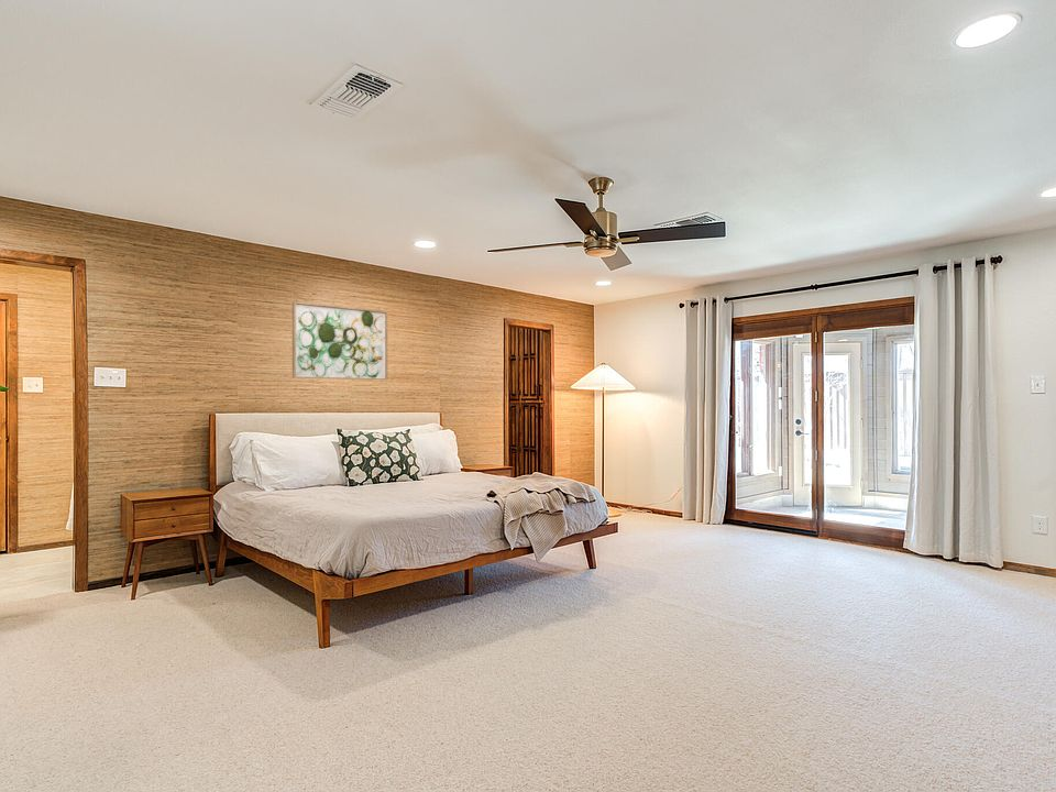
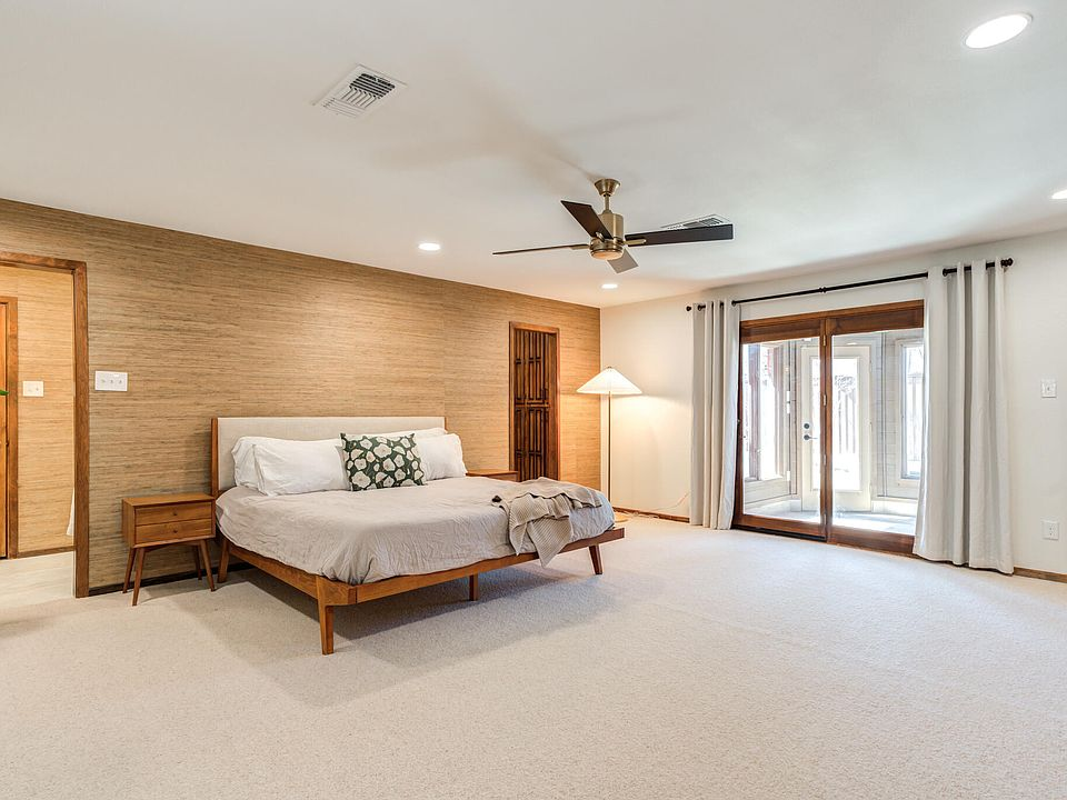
- wall art [292,300,388,381]
